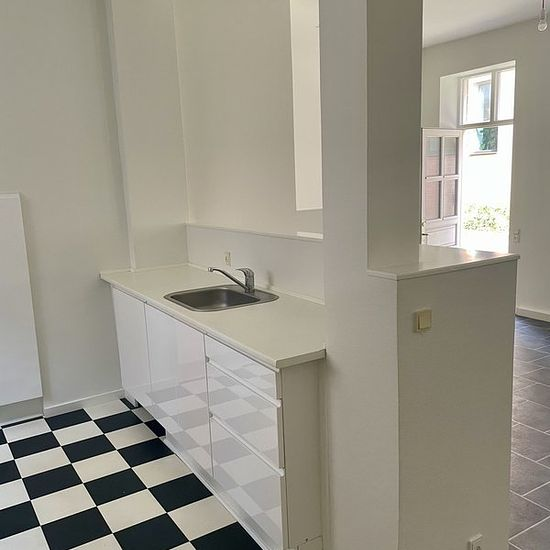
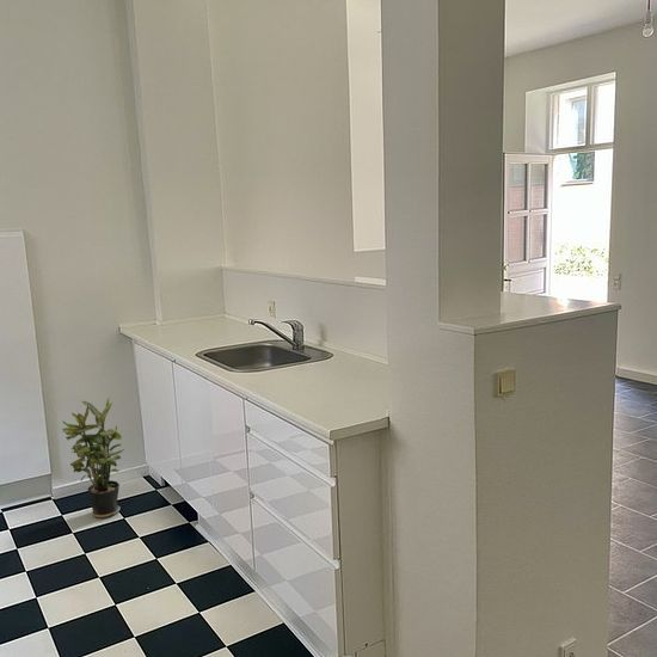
+ potted plant [61,397,125,520]
